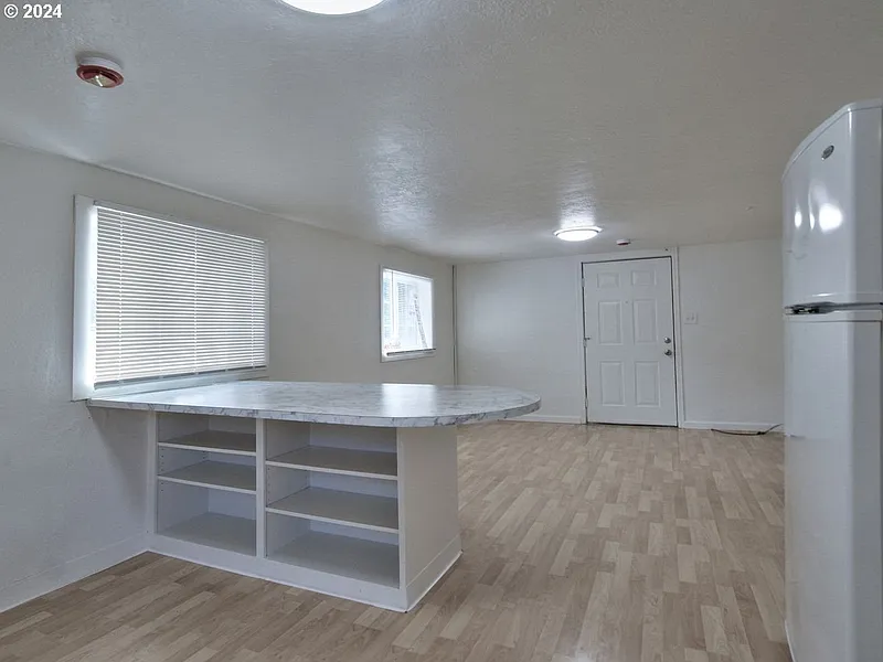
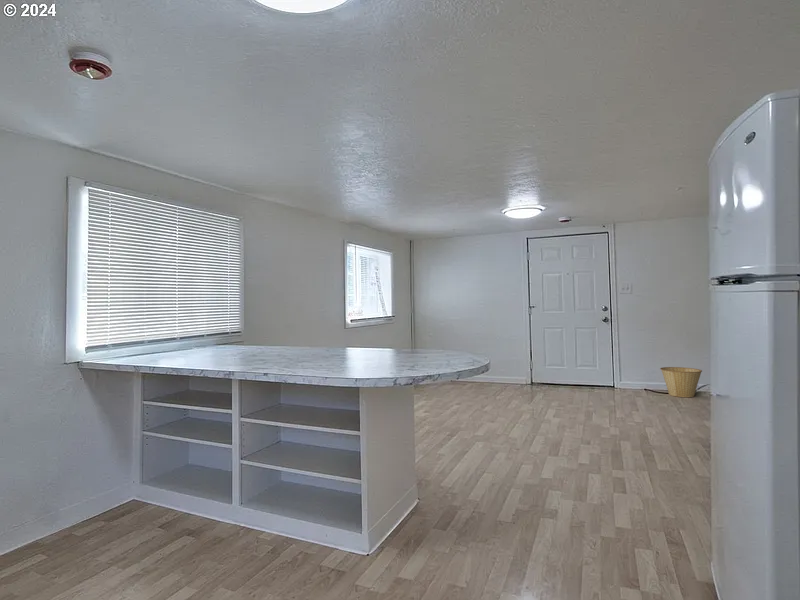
+ basket [659,366,703,398]
